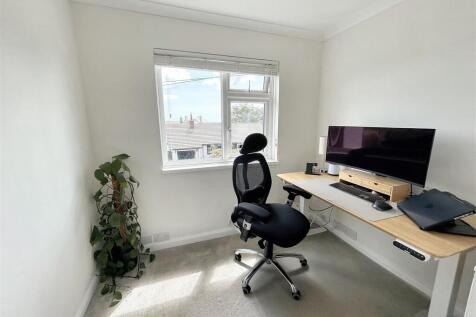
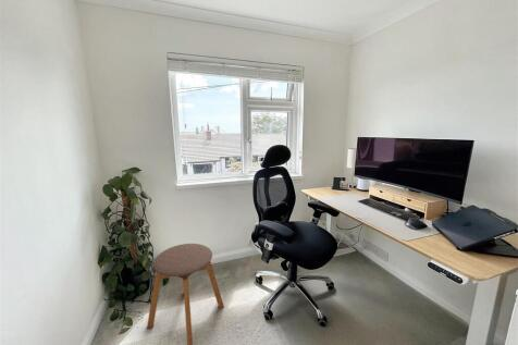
+ stool [146,243,225,345]
